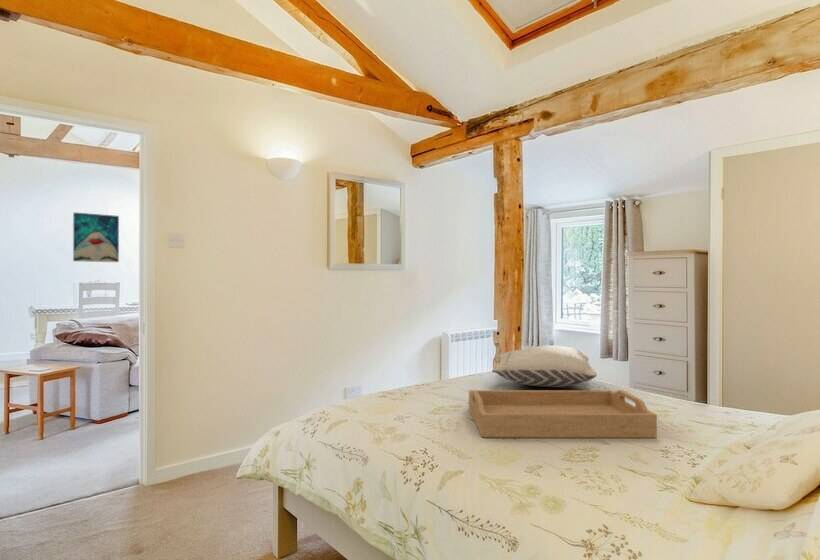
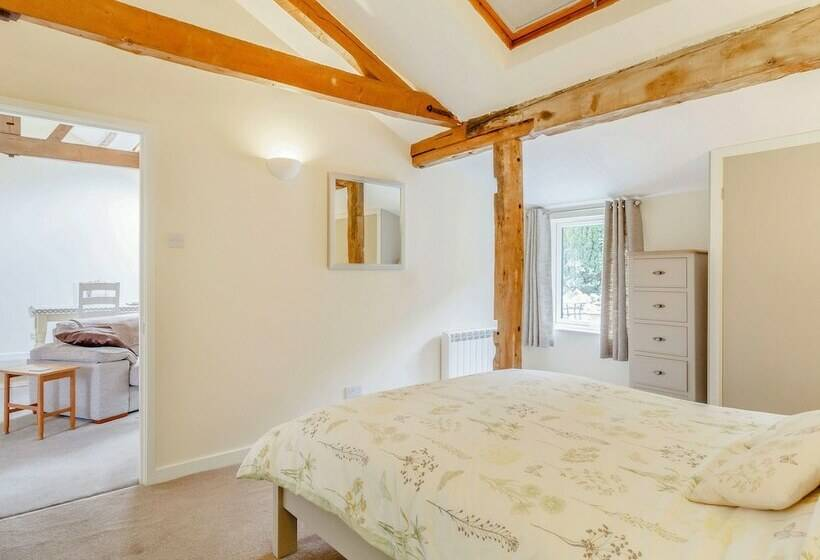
- wall art [72,211,120,263]
- serving tray [468,389,658,439]
- pillow [491,344,598,389]
